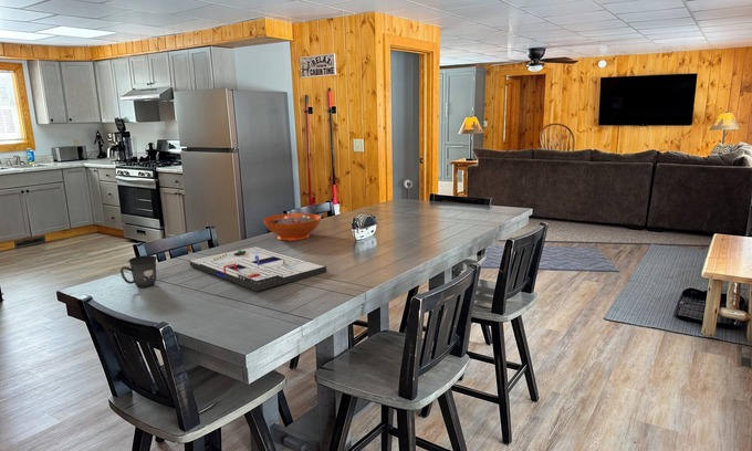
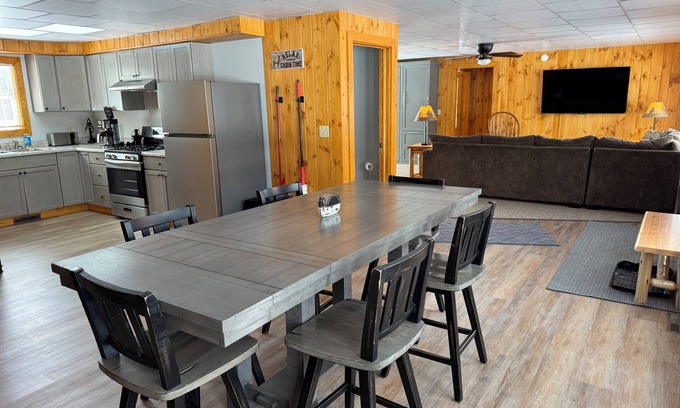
- board game [188,245,327,292]
- mug [119,254,158,289]
- decorative bowl [262,212,322,241]
